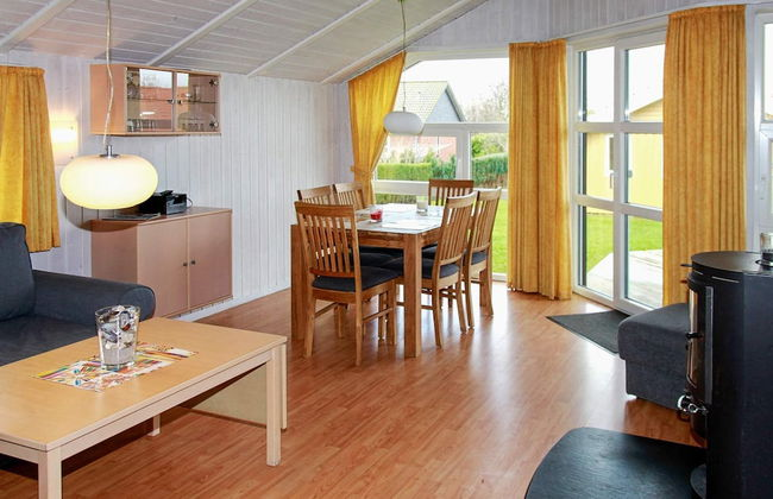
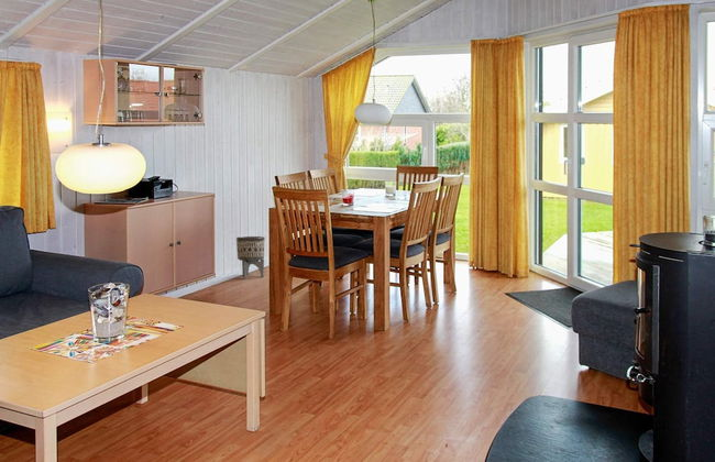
+ planter [235,235,266,279]
